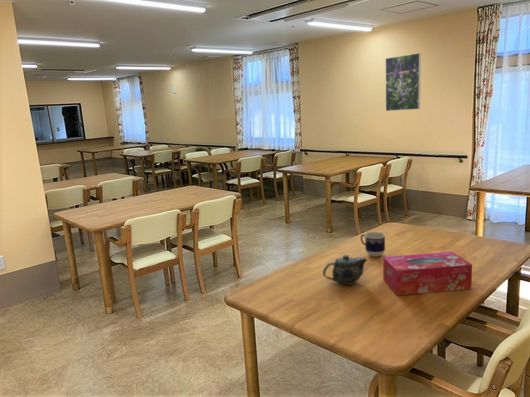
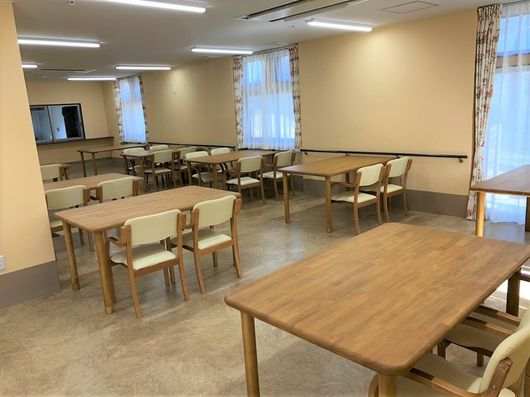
- chinaware [322,254,368,286]
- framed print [384,52,422,112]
- tissue box [382,251,473,296]
- cup [360,231,386,258]
